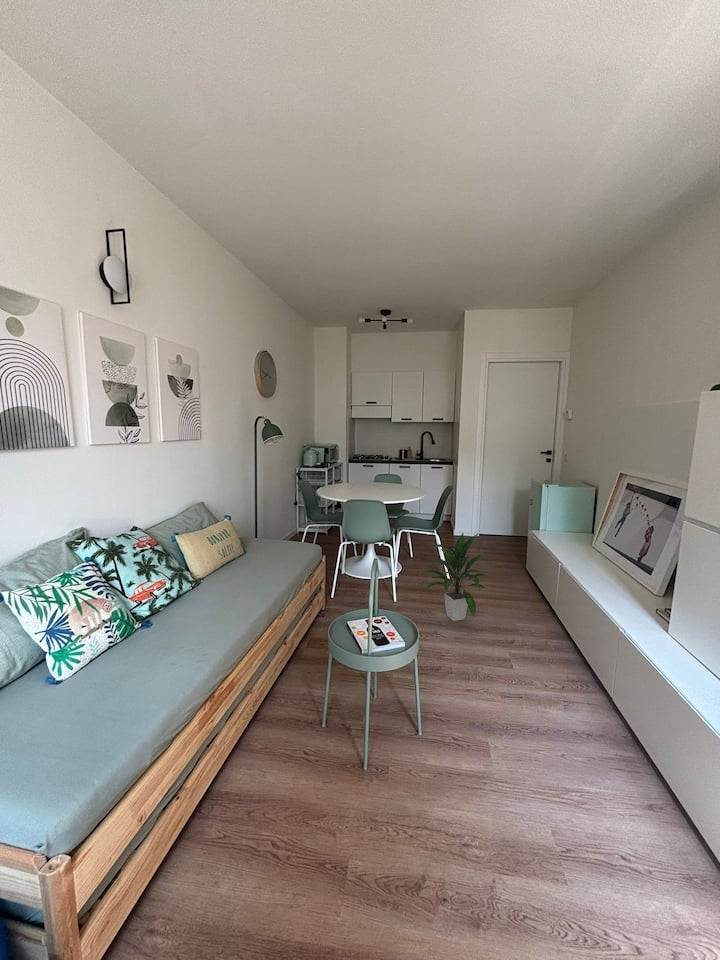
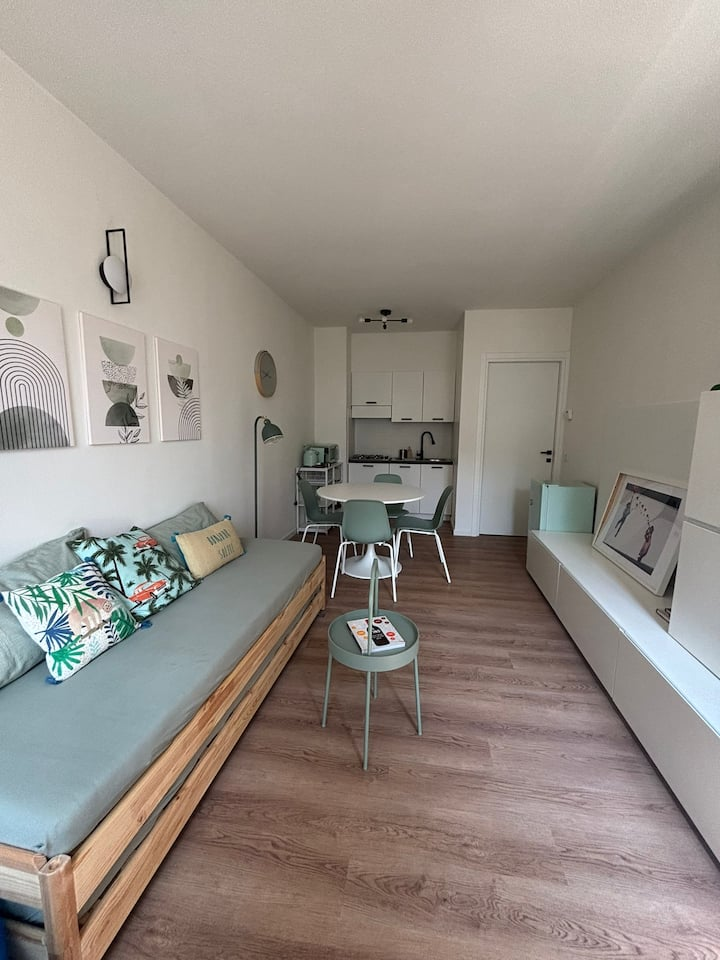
- indoor plant [420,532,491,622]
